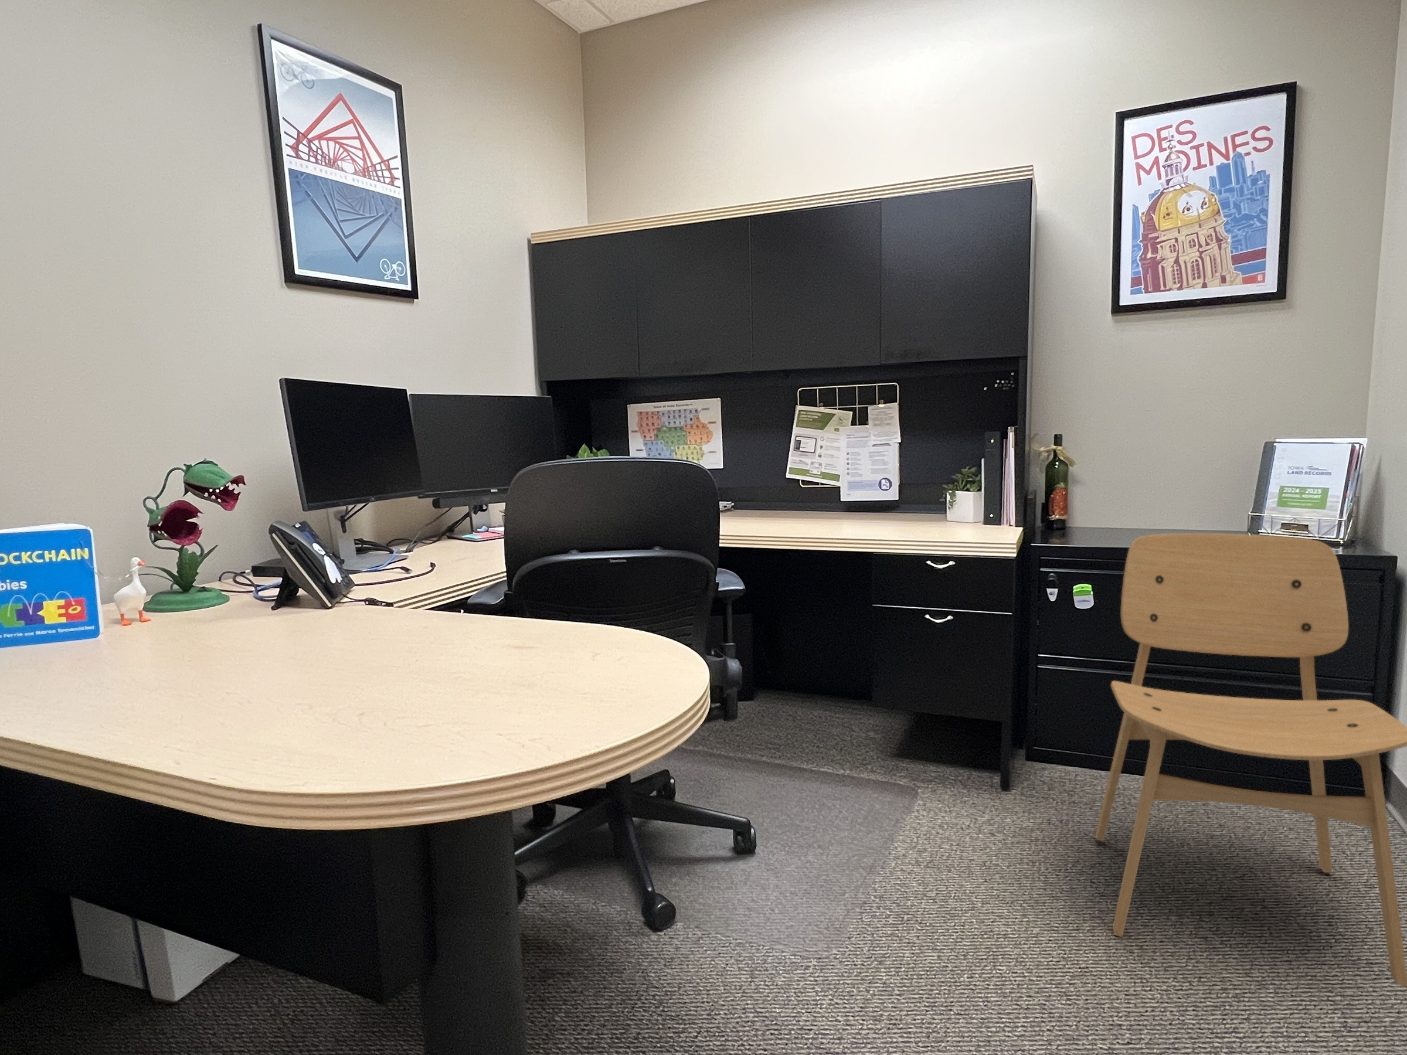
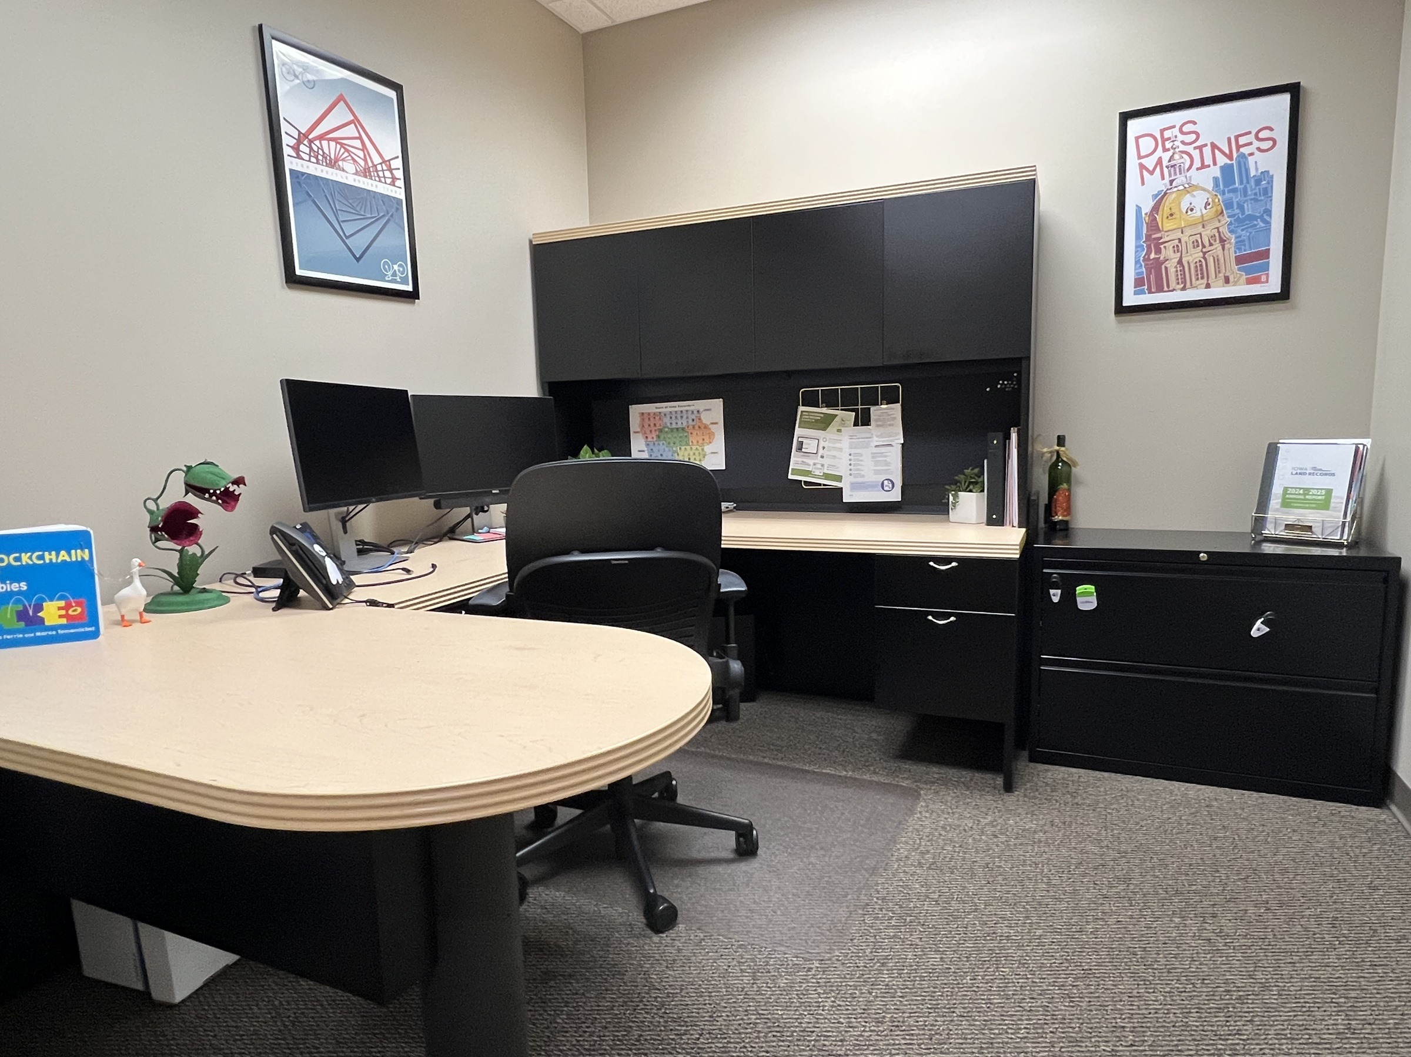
- chair [1095,533,1407,987]
